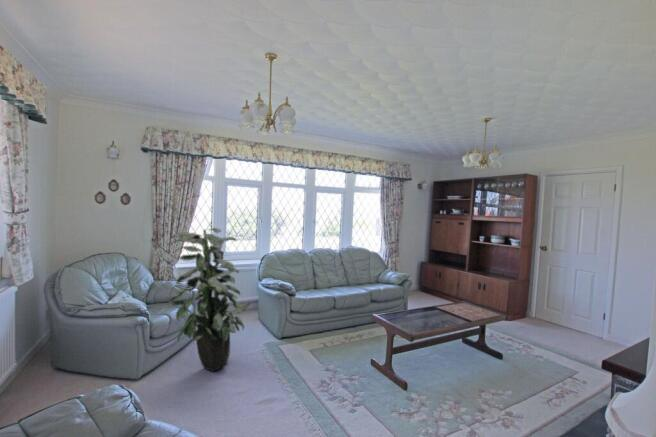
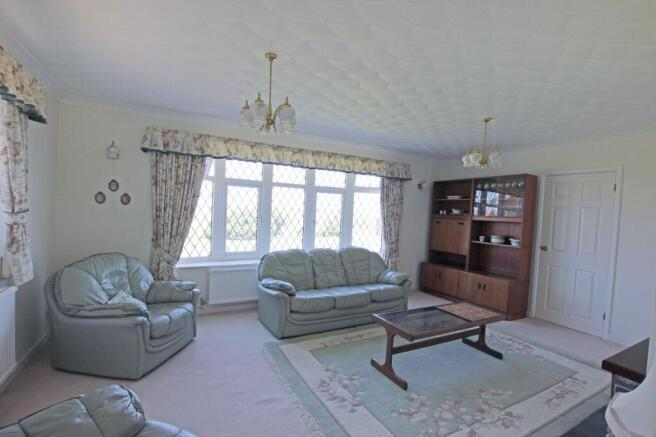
- indoor plant [168,227,252,372]
